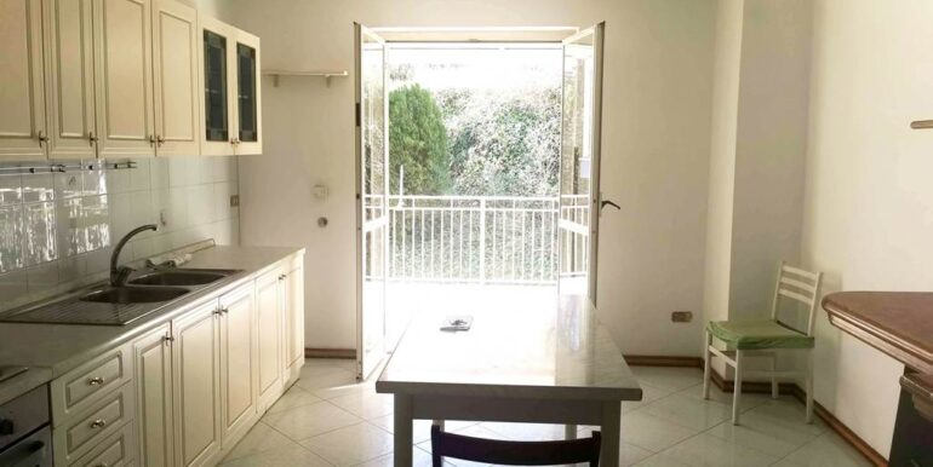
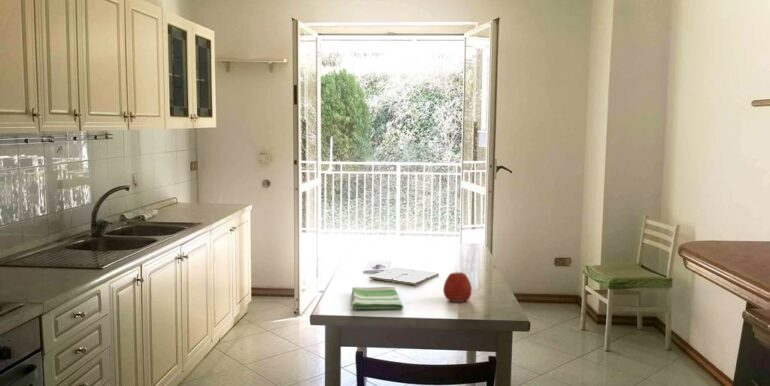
+ drink coaster [368,266,440,286]
+ apple [442,271,473,303]
+ dish towel [351,286,404,310]
